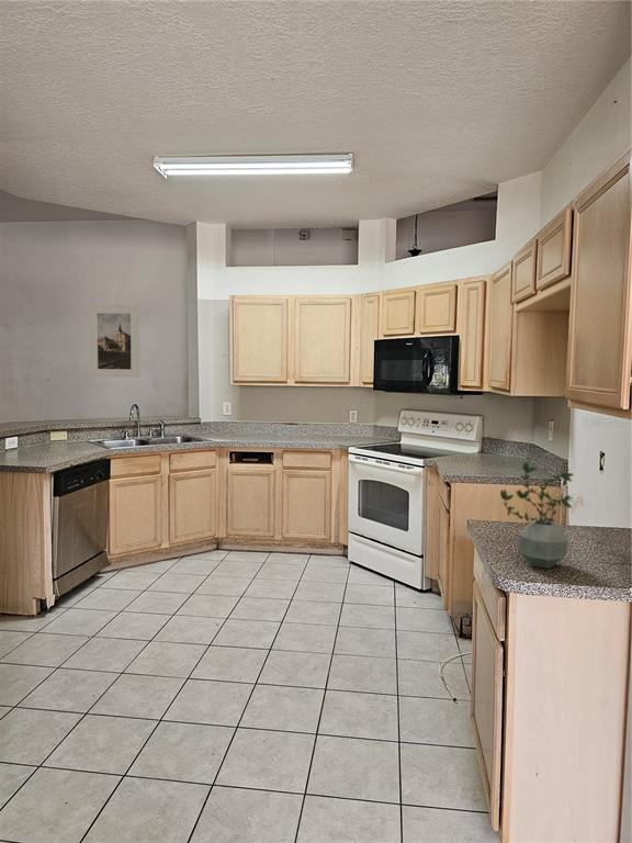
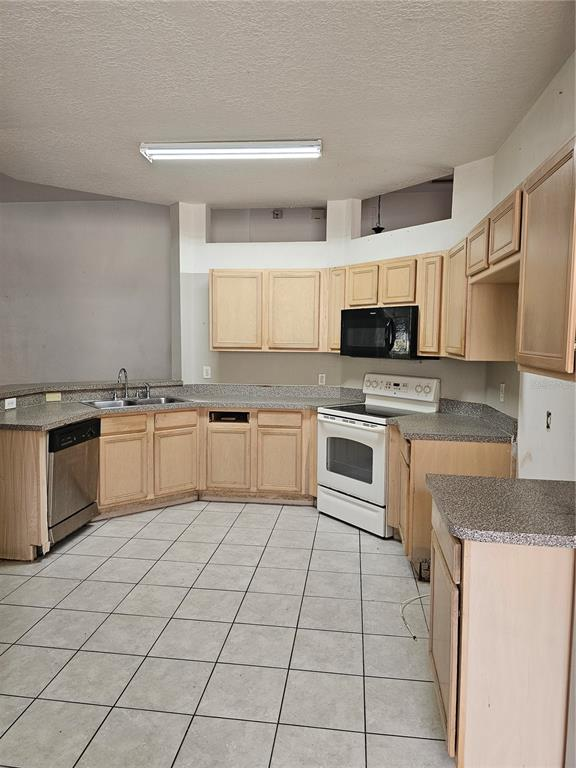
- potted plant [499,460,575,570]
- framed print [88,304,140,379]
